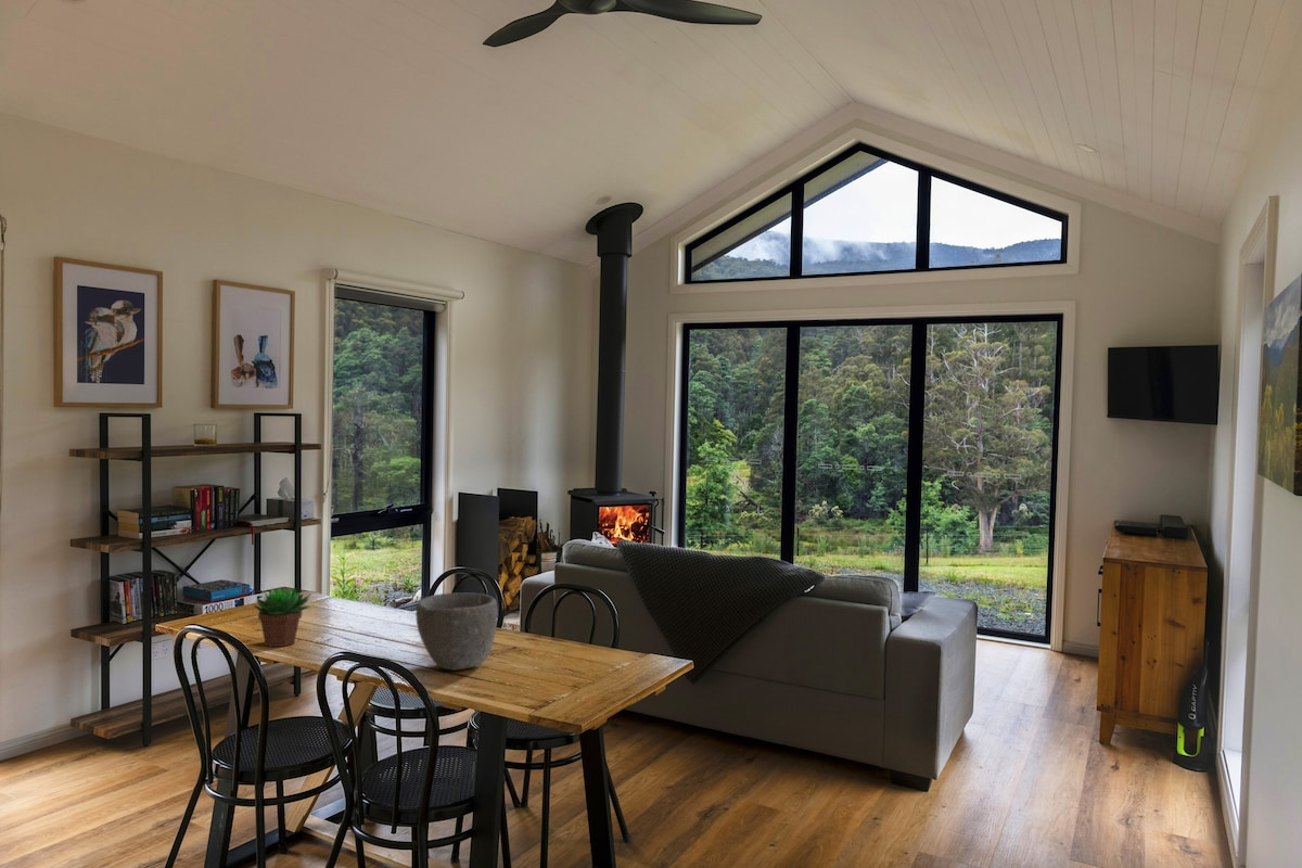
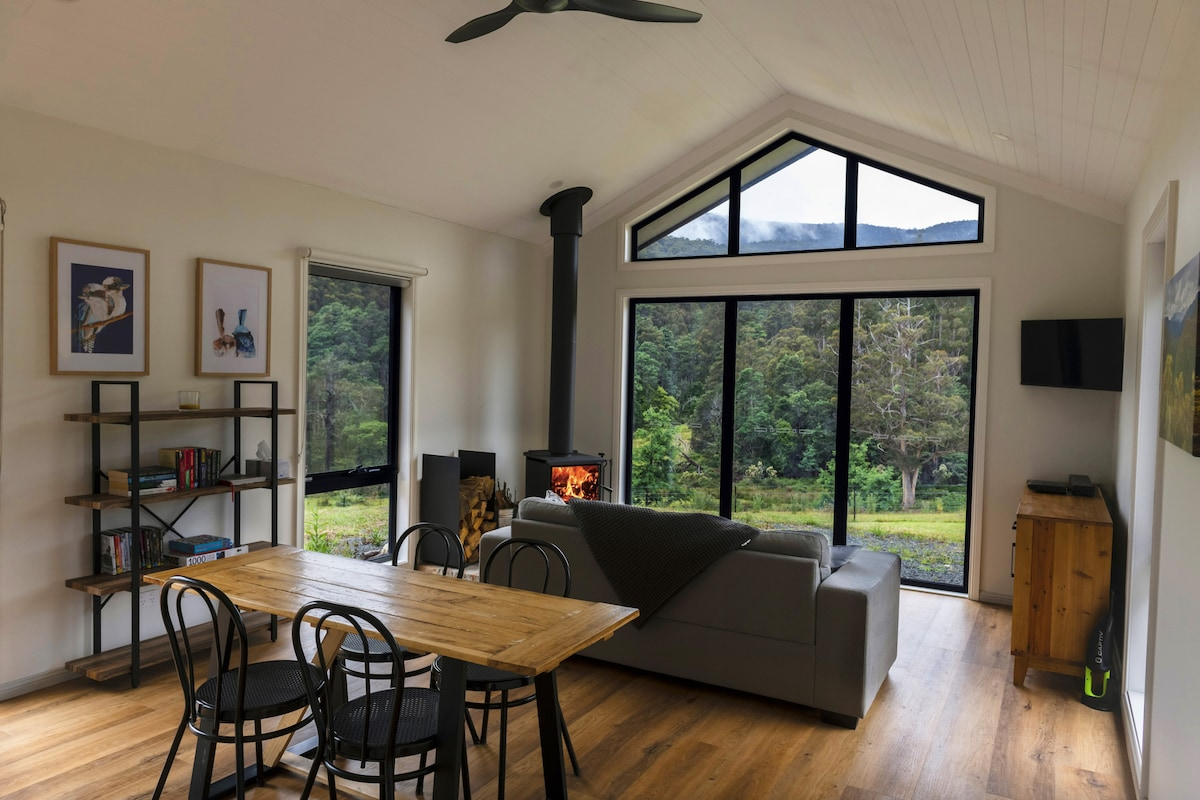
- bowl [414,591,499,672]
- succulent plant [252,587,312,648]
